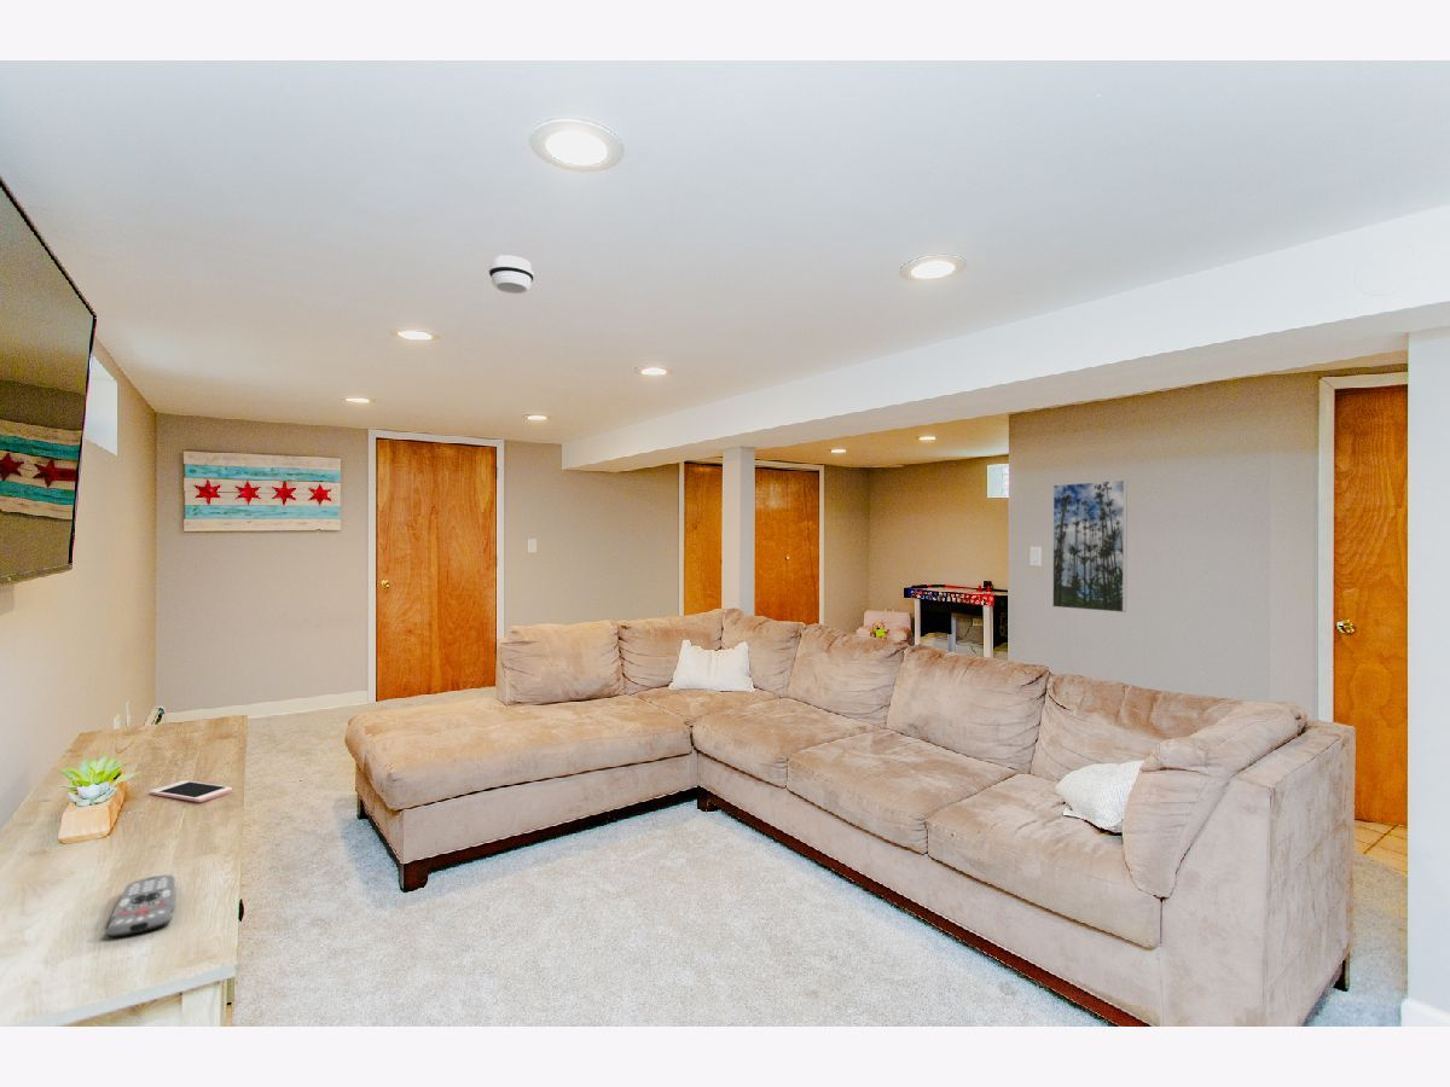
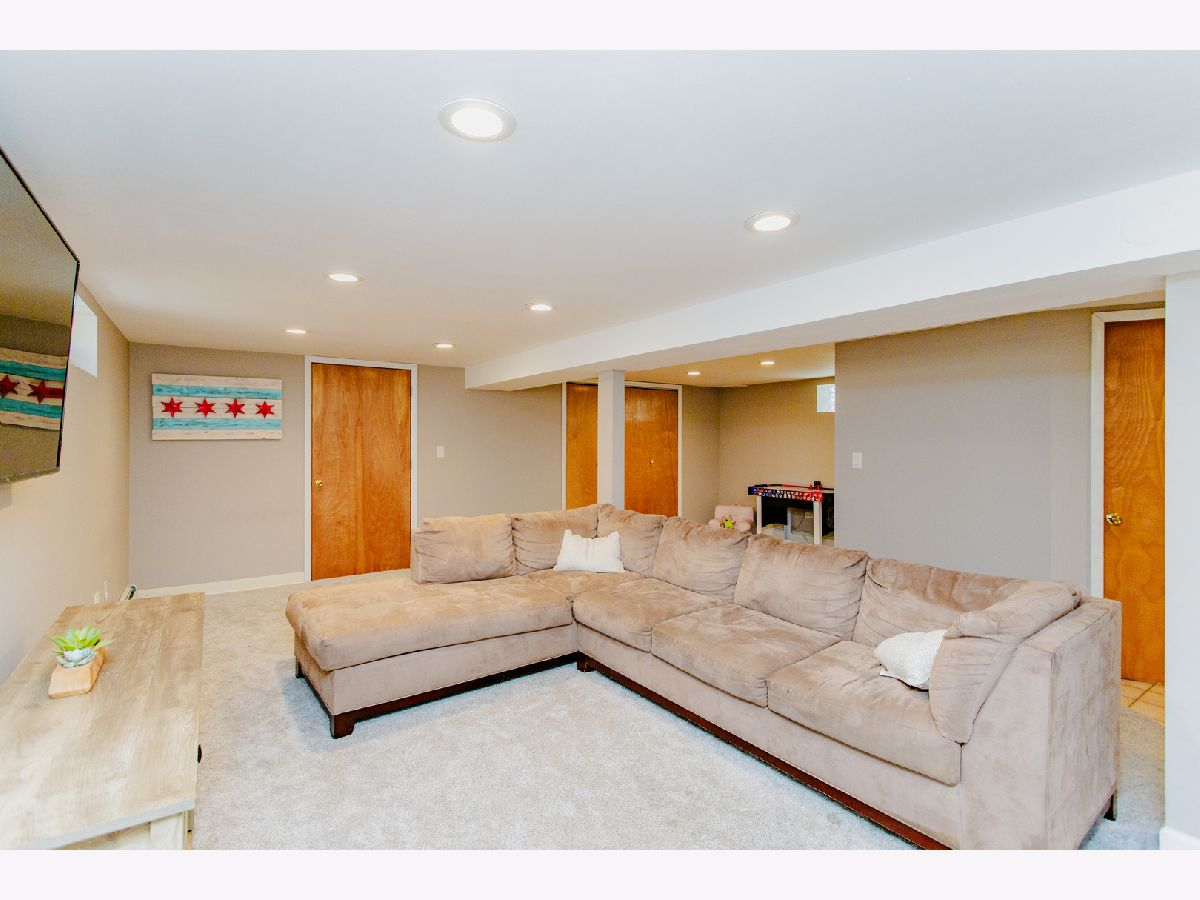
- smoke detector [488,254,535,295]
- remote control [105,873,176,938]
- cell phone [149,779,233,803]
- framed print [1051,478,1129,614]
